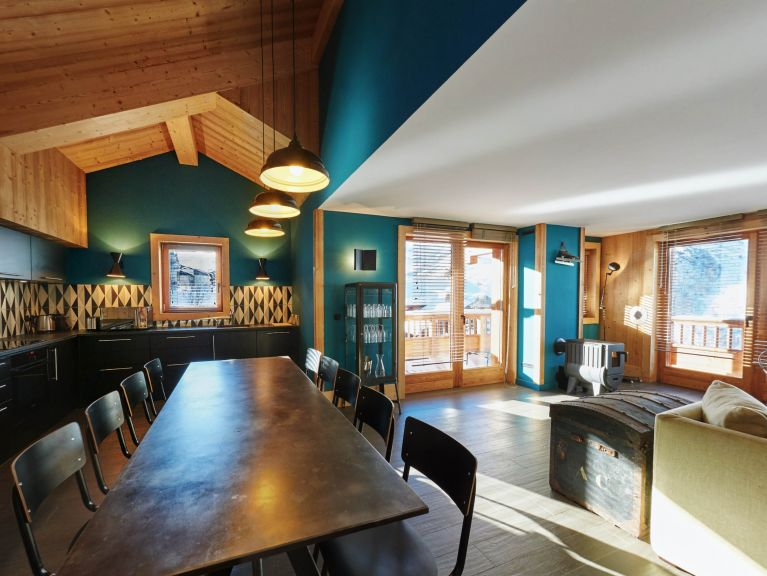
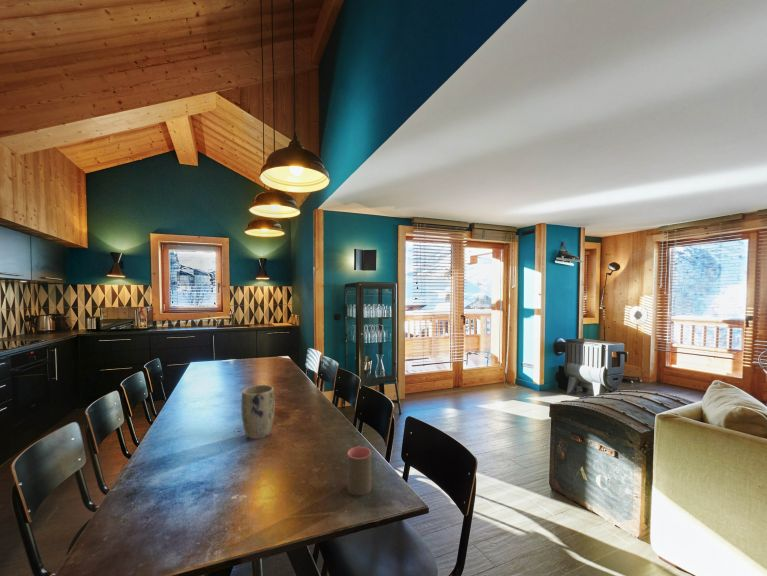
+ plant pot [240,384,275,440]
+ cup [347,446,372,497]
